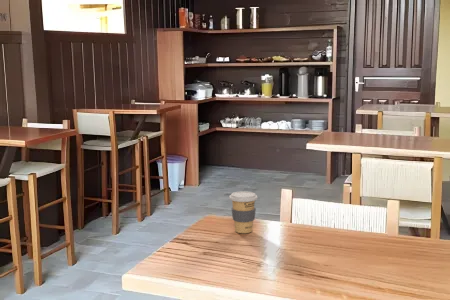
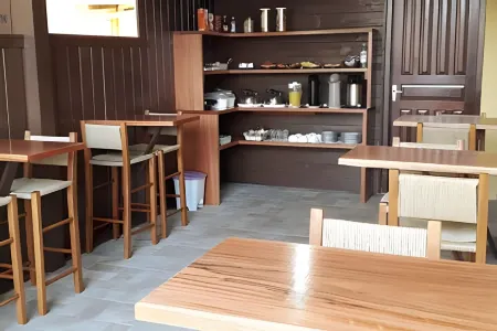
- coffee cup [228,190,259,234]
